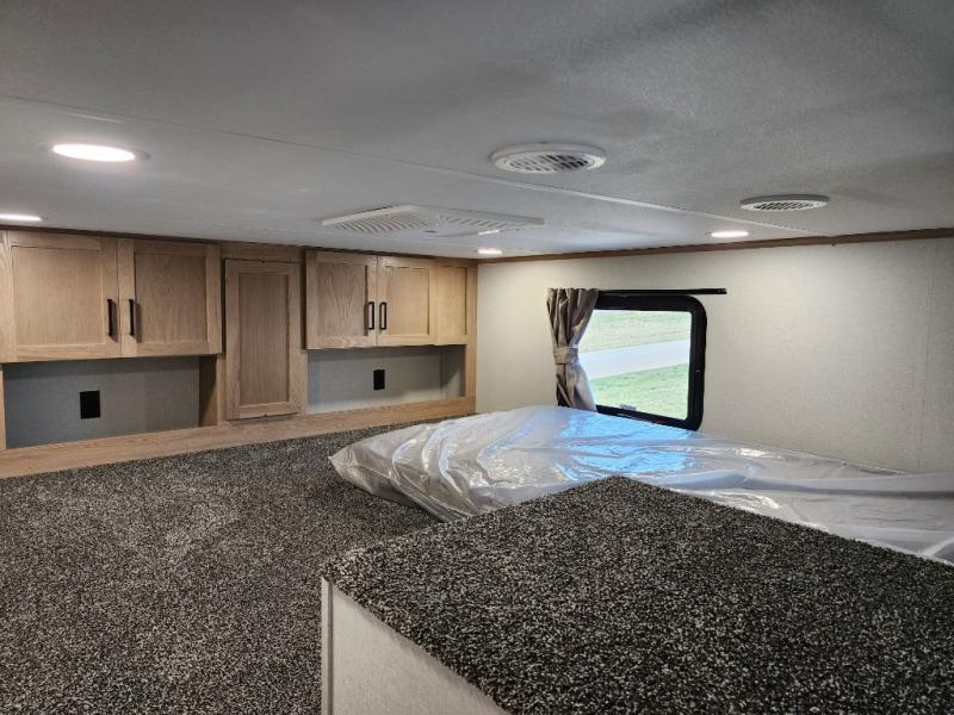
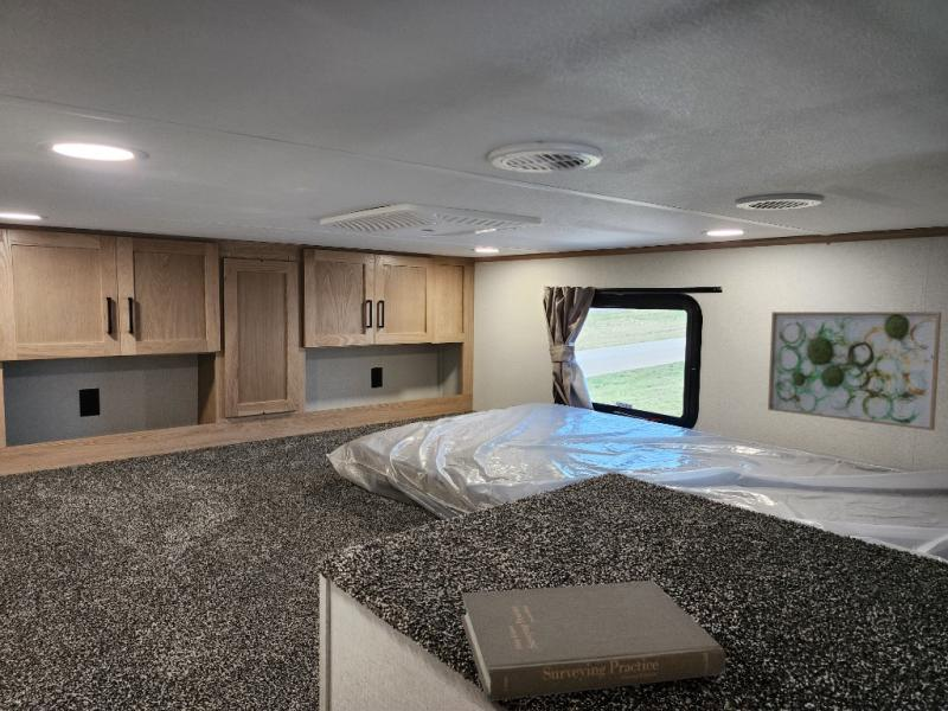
+ book [460,579,726,703]
+ wall art [767,310,943,431]
